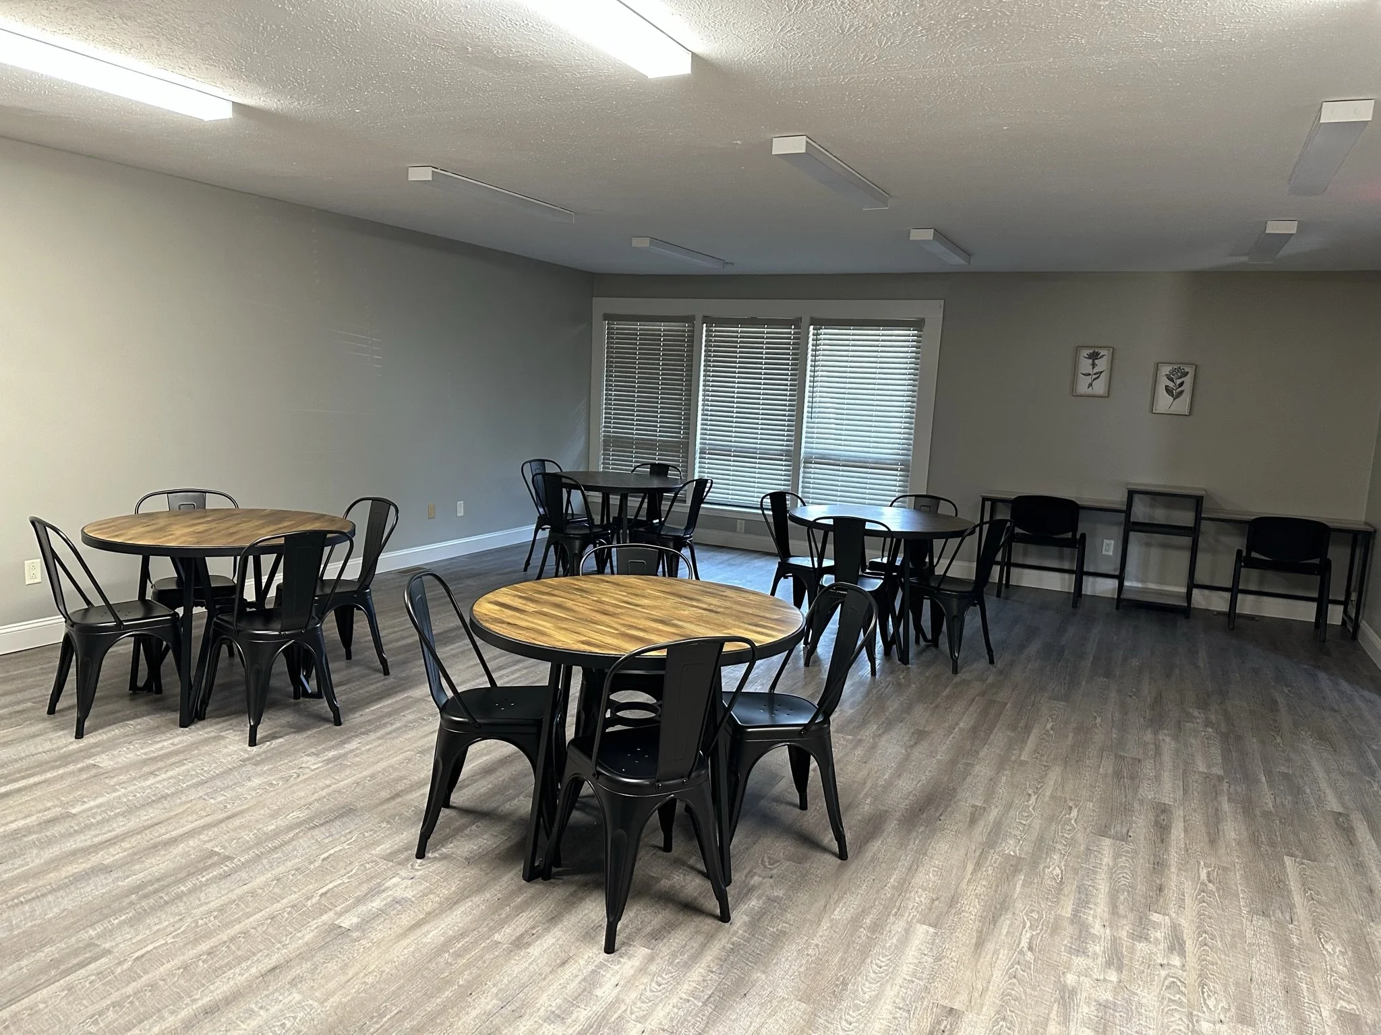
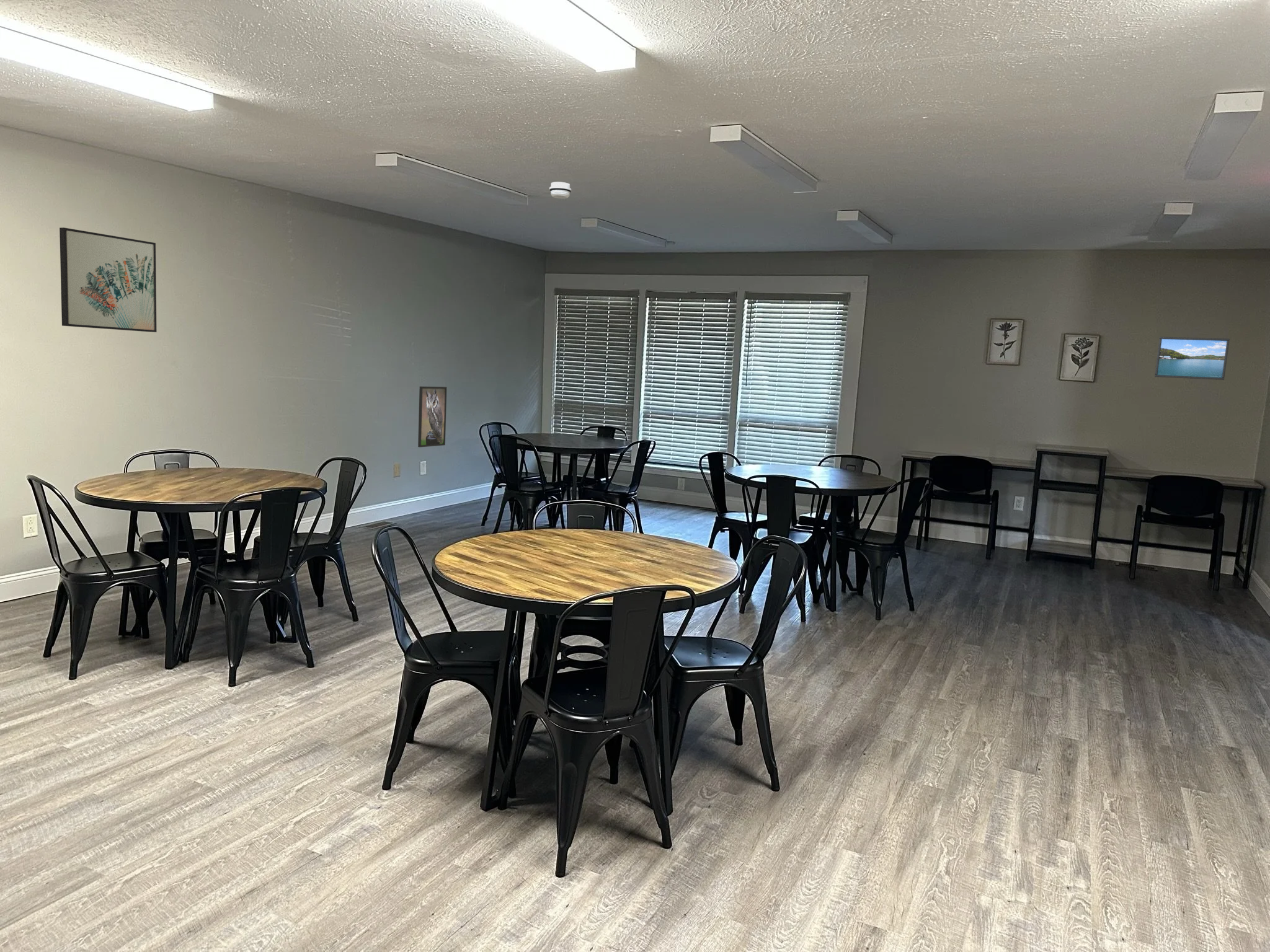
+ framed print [417,386,448,448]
+ smoke detector [549,182,572,199]
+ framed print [1154,336,1230,381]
+ wall art [59,227,157,333]
